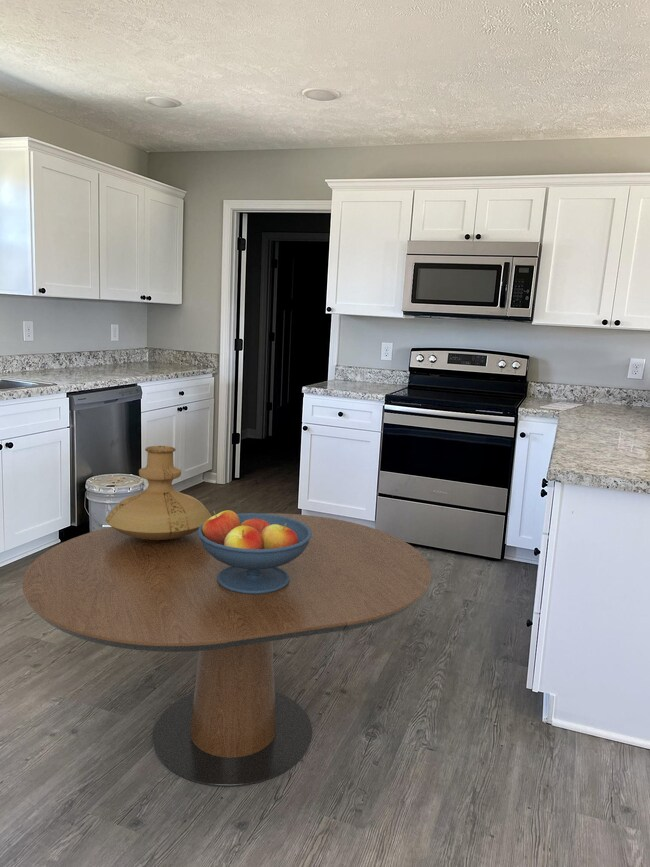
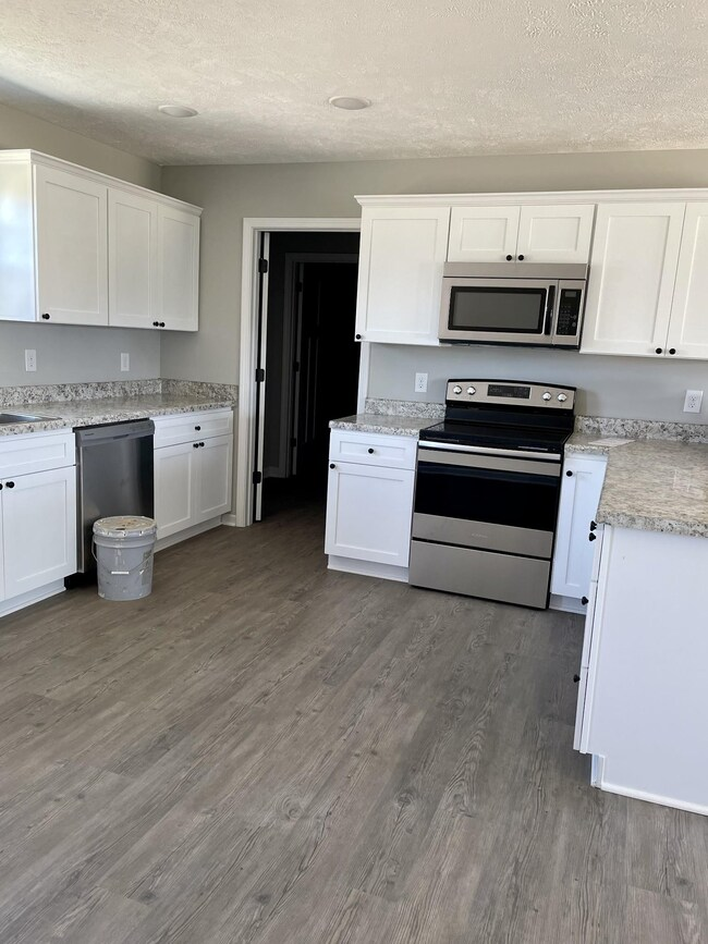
- fruit bowl [198,509,312,594]
- vase [105,445,212,540]
- dining table [21,512,432,788]
